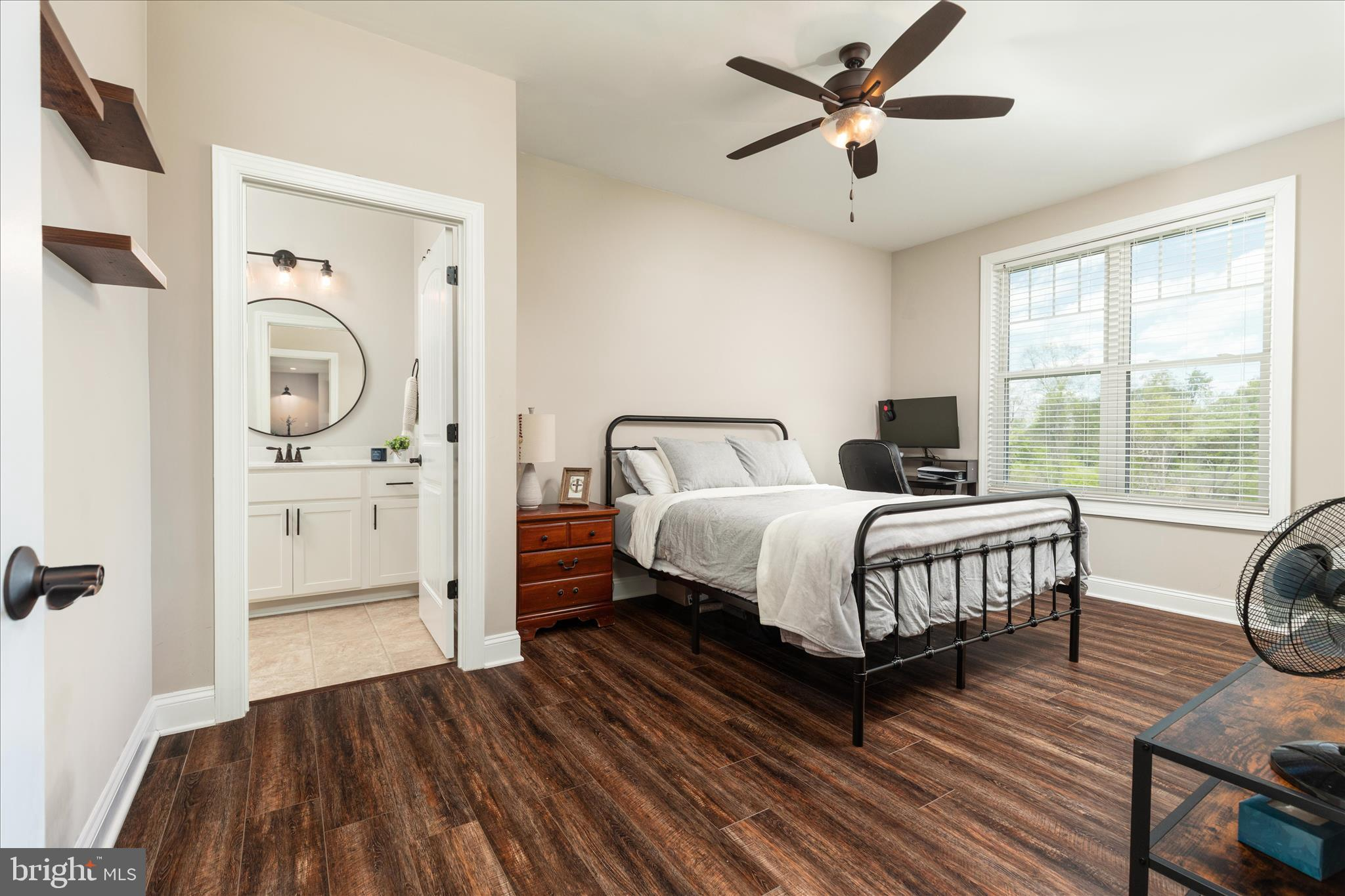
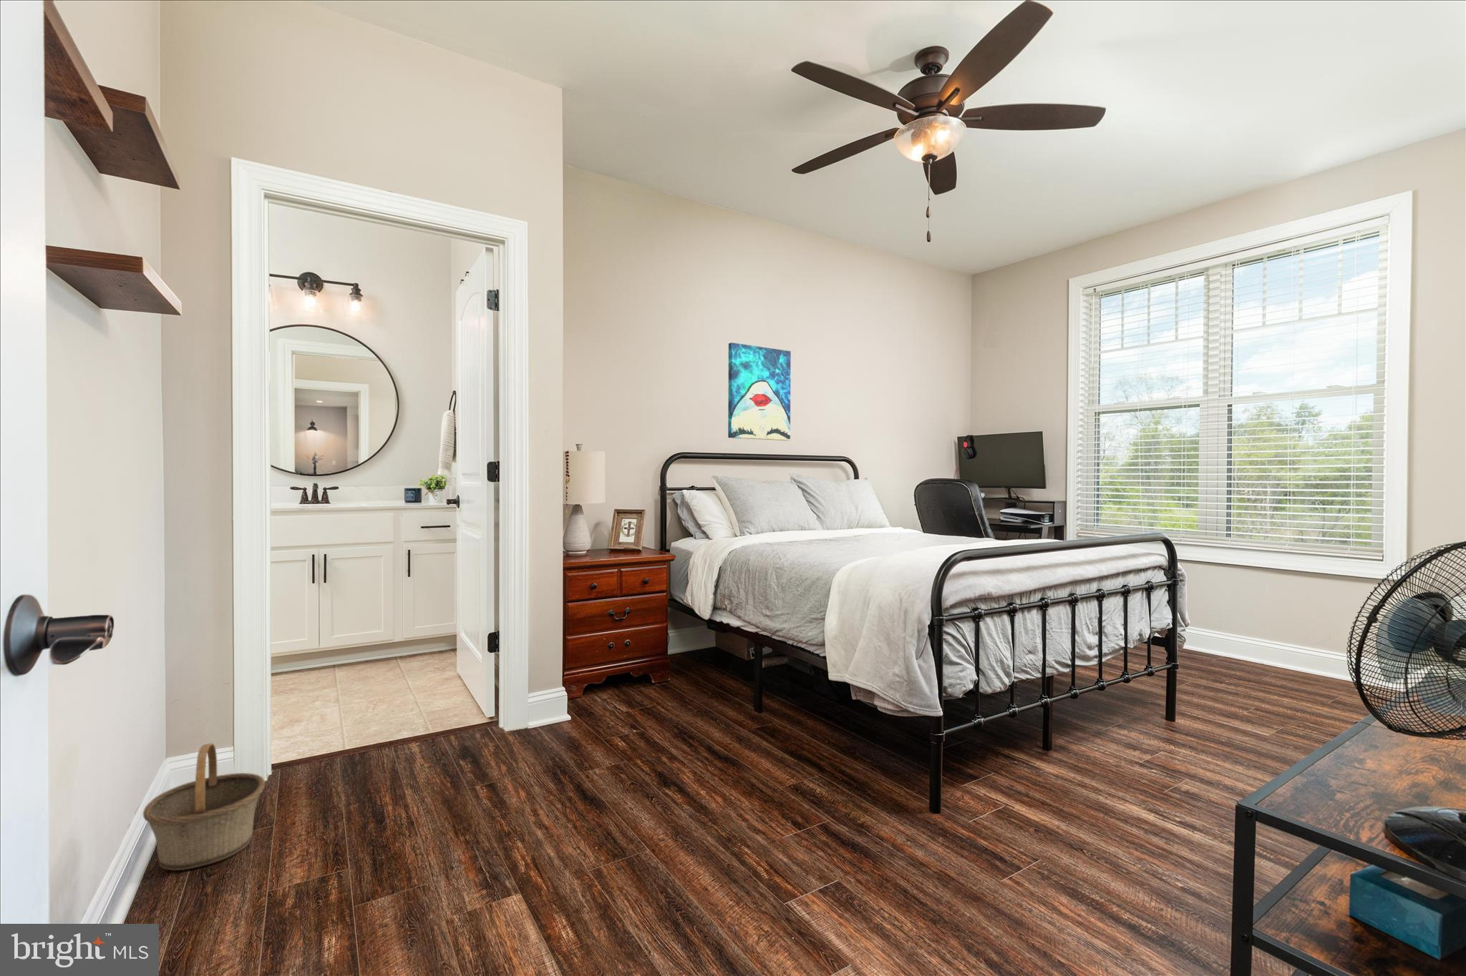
+ basket [143,742,266,871]
+ wall art [727,342,791,441]
